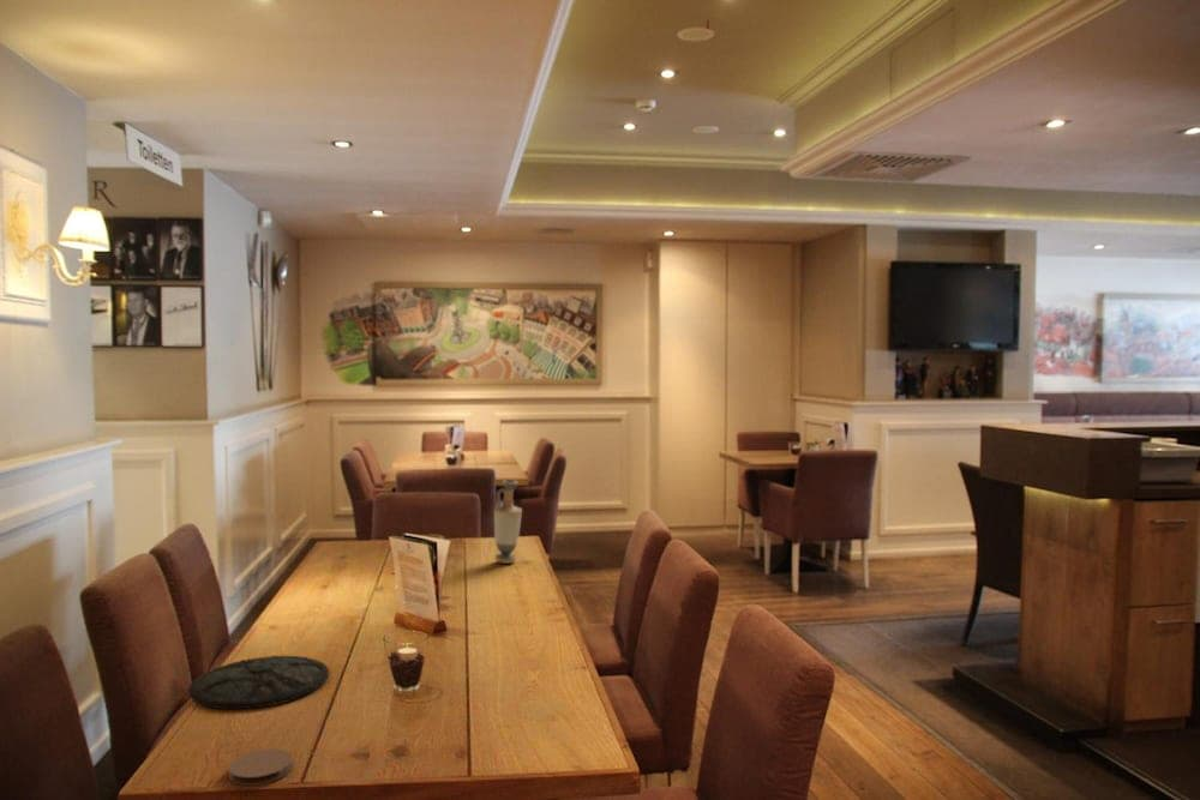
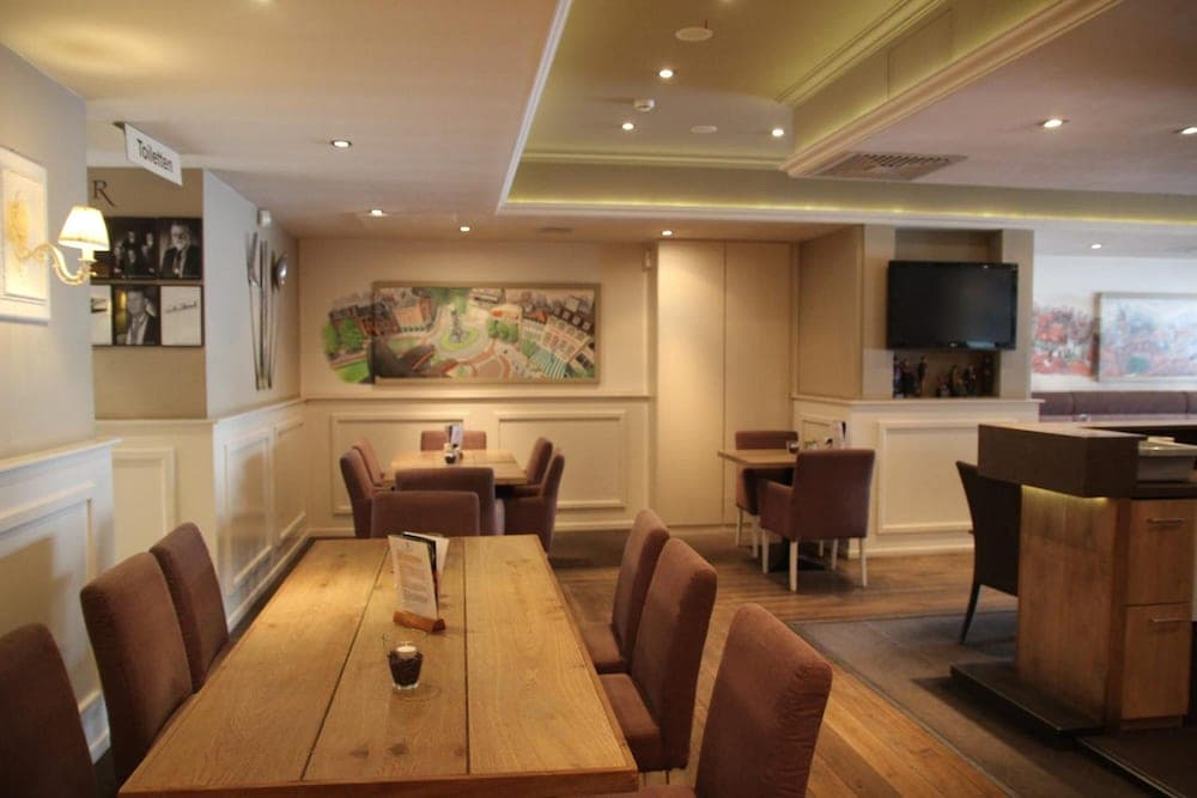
- vase [493,479,523,565]
- coaster [227,747,294,787]
- plate [187,654,330,710]
